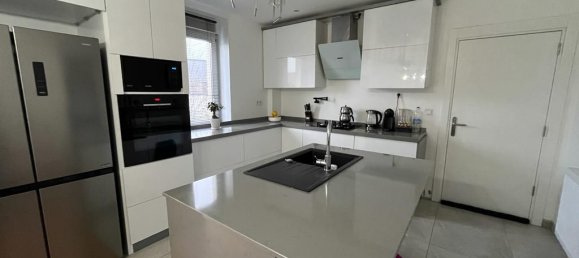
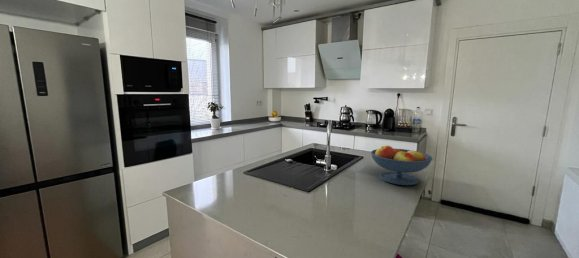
+ fruit bowl [370,145,434,186]
